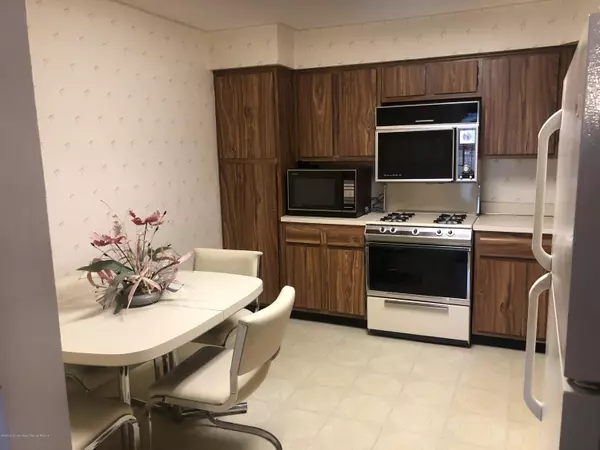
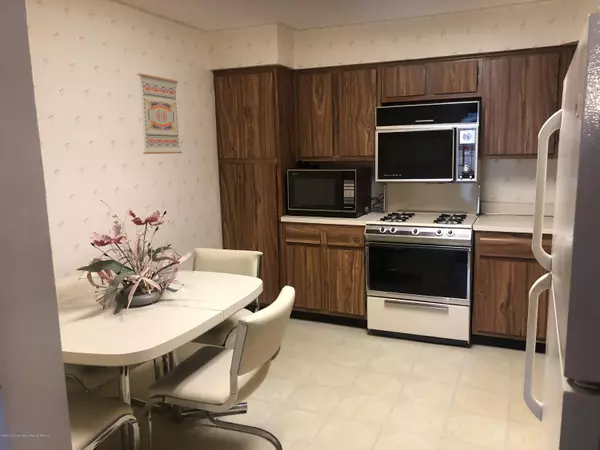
+ wall art [137,73,183,155]
